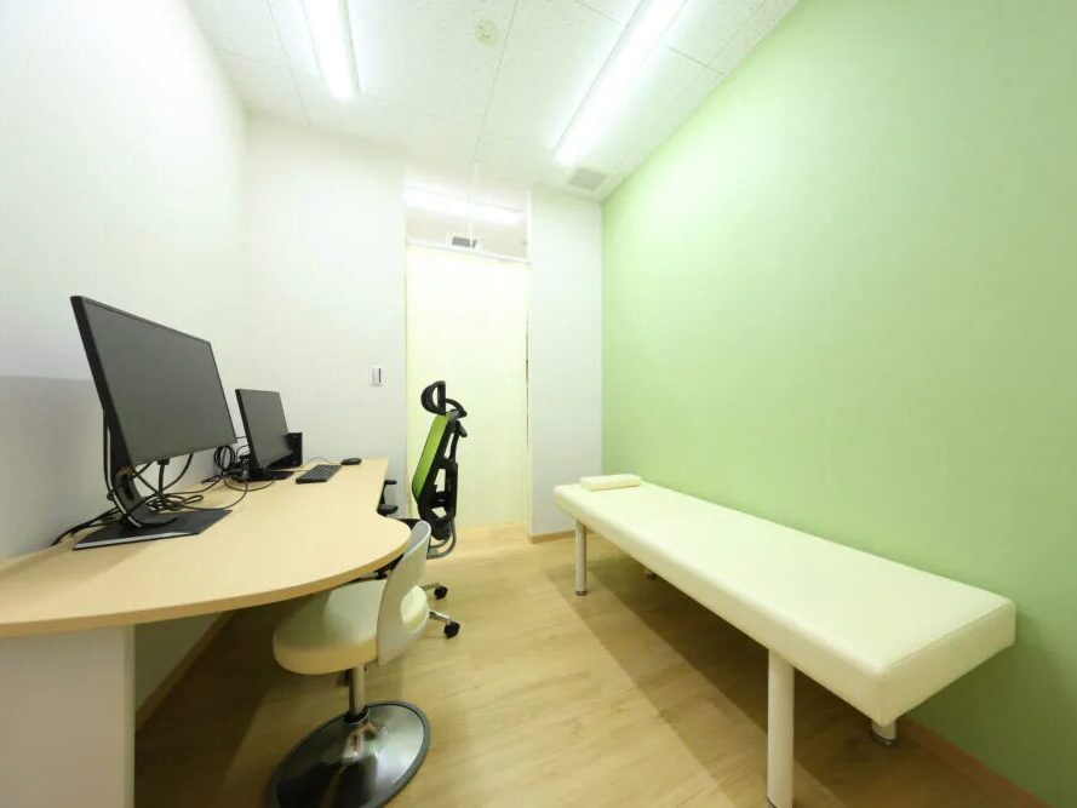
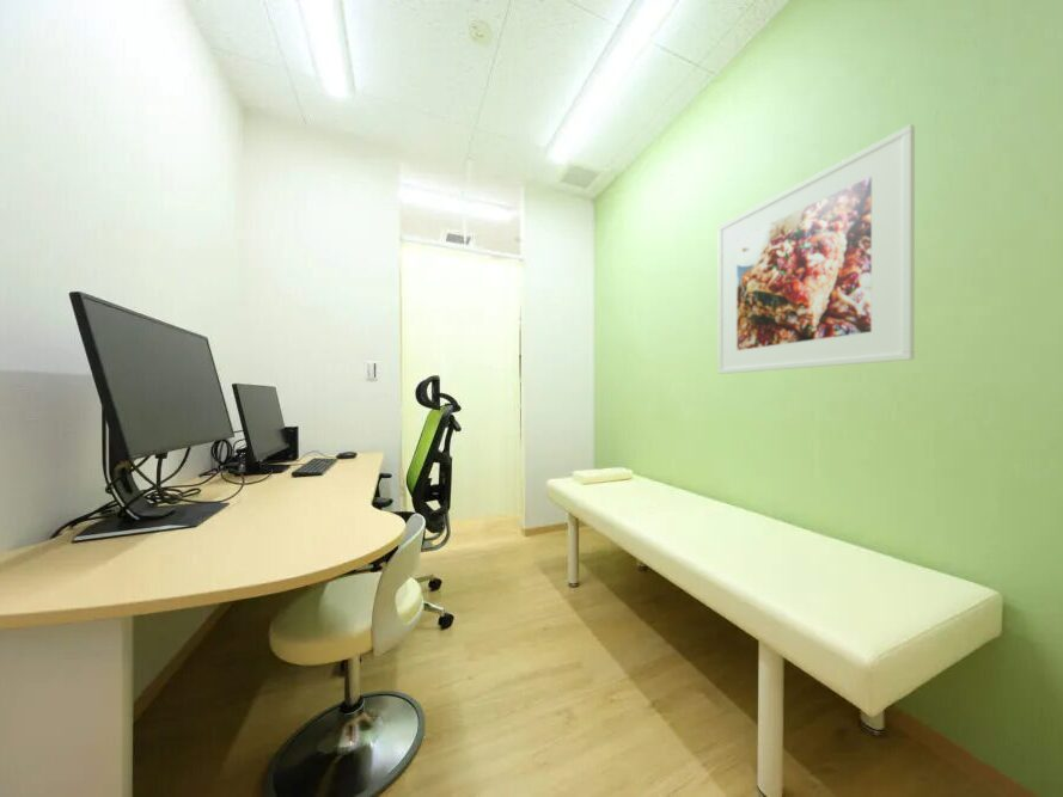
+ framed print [717,123,916,375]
